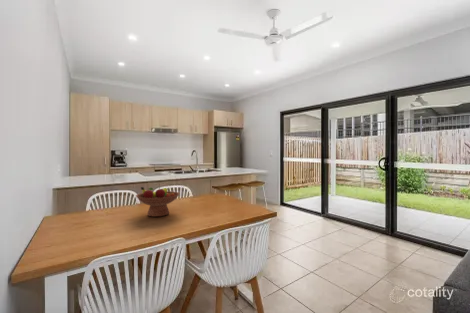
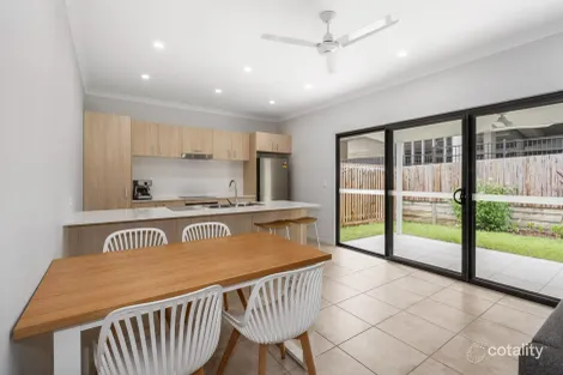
- fruit bowl [135,186,181,218]
